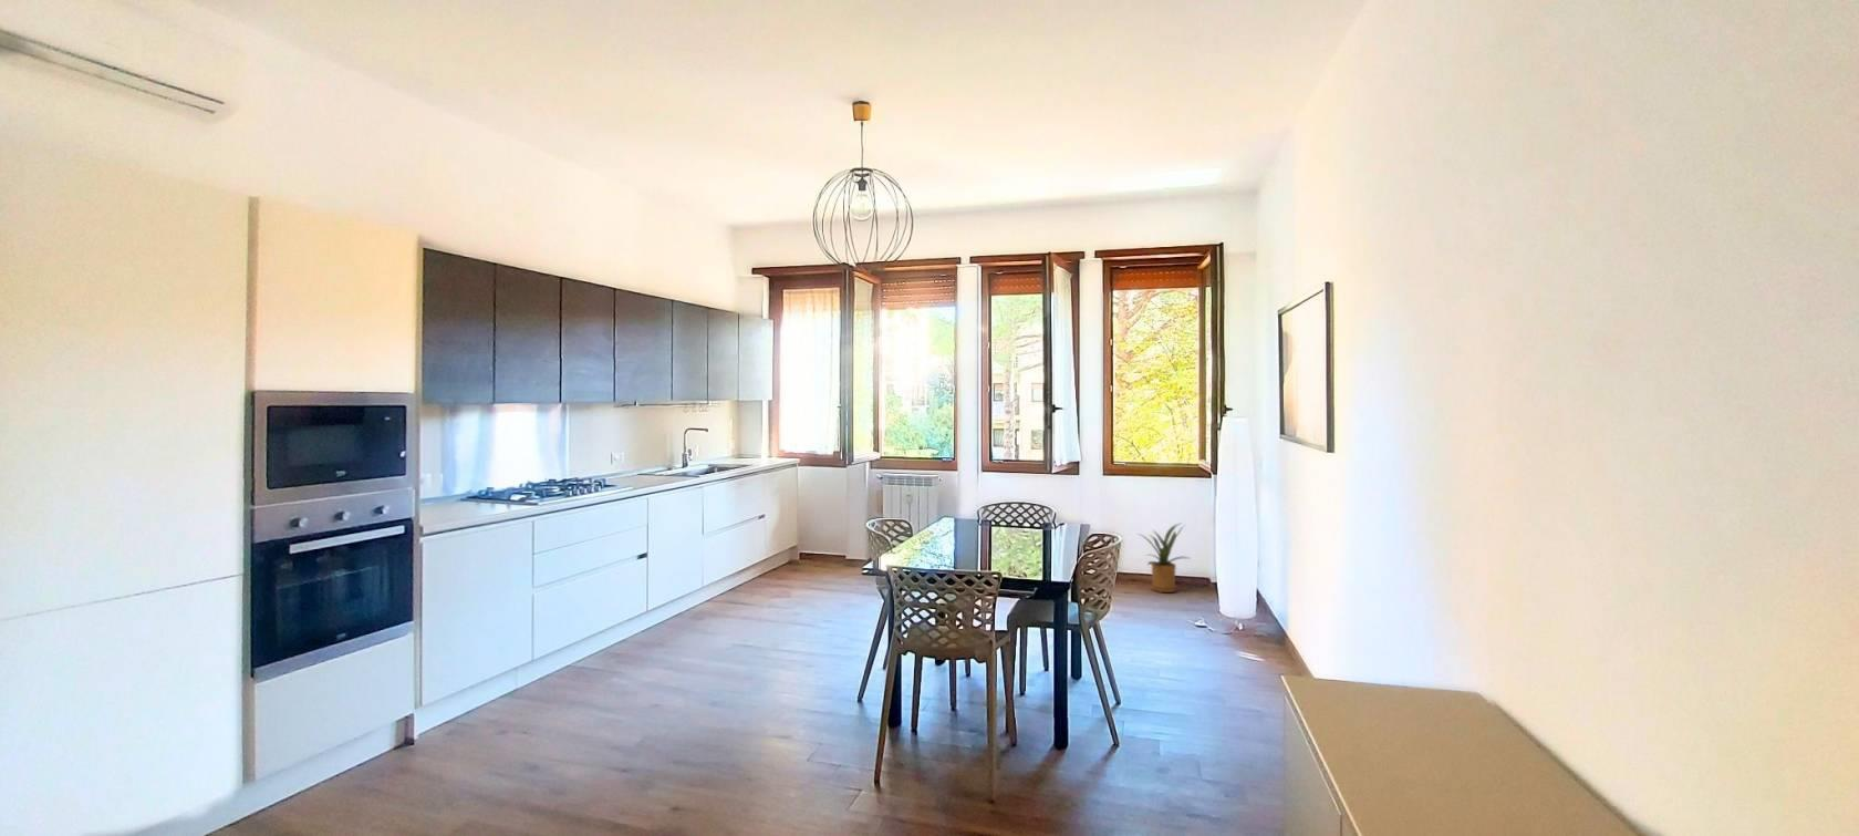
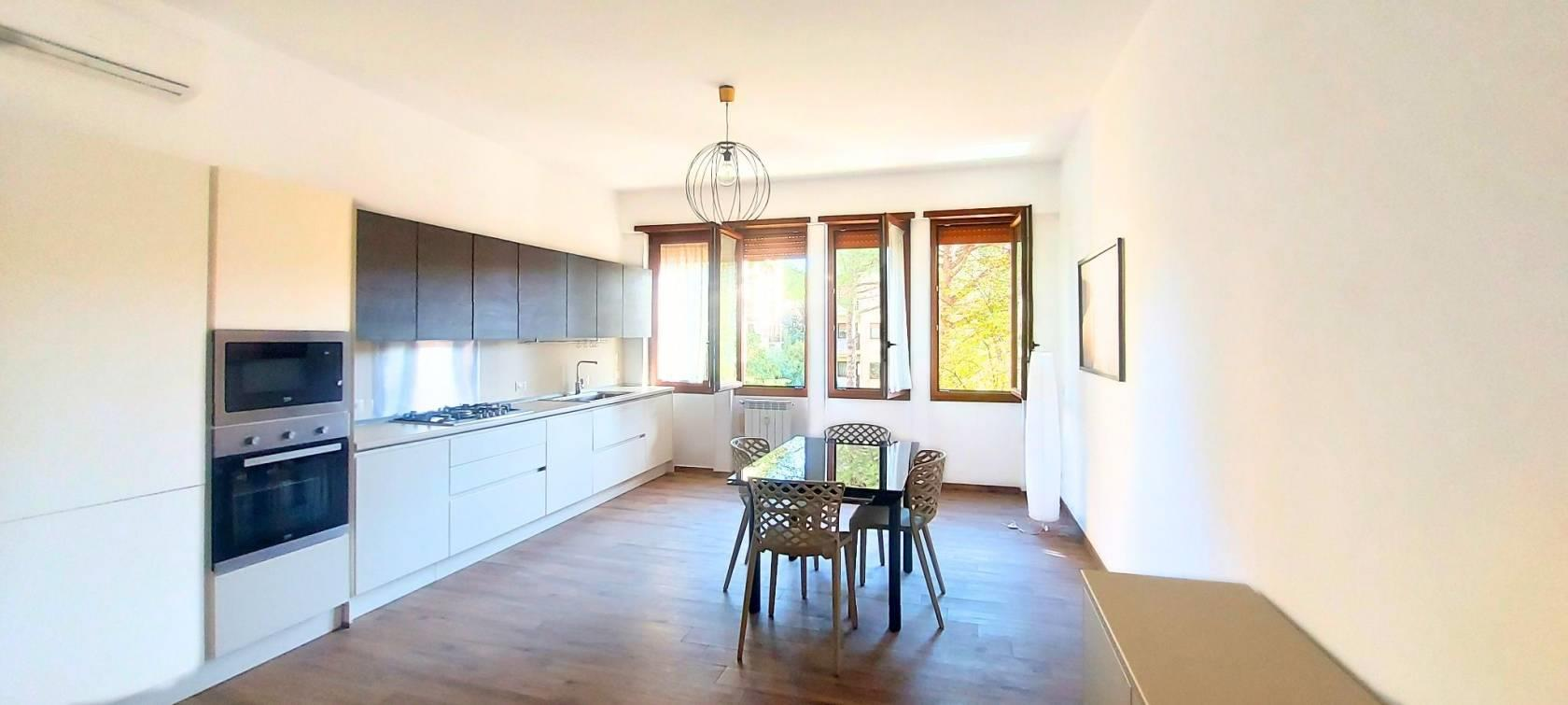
- house plant [1137,522,1189,594]
